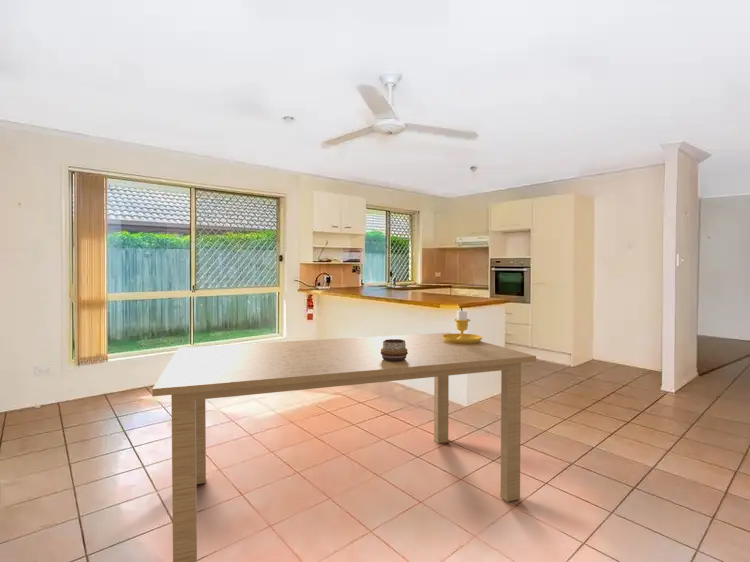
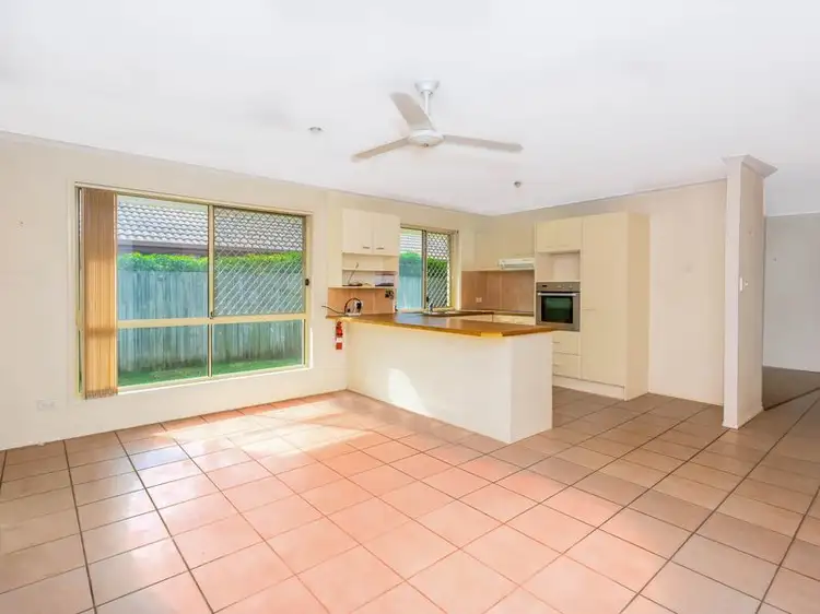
- candlestick [442,306,483,344]
- dining table [151,332,537,562]
- decorative bowl [380,339,408,361]
